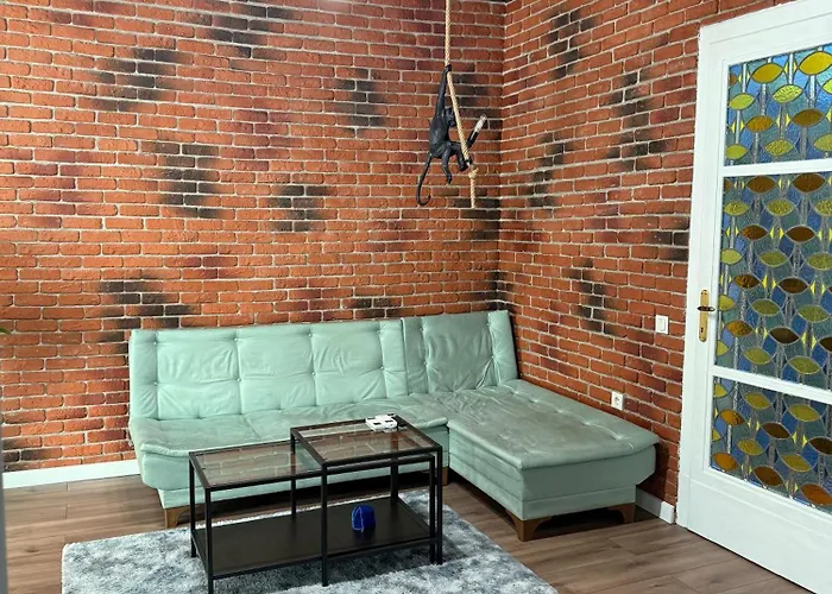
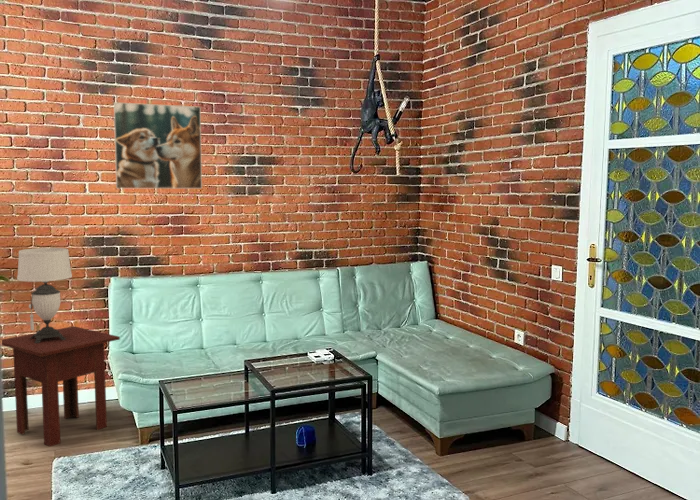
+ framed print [113,101,203,190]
+ side table [1,325,121,448]
+ table lamp [16,247,73,343]
